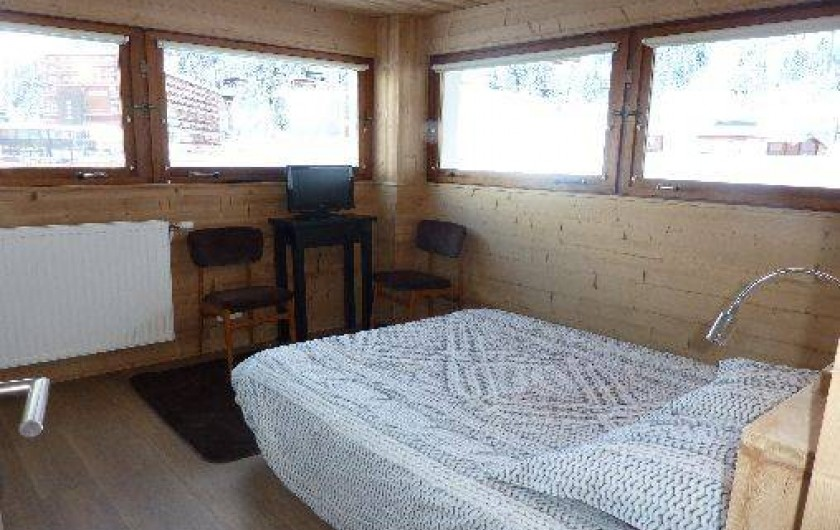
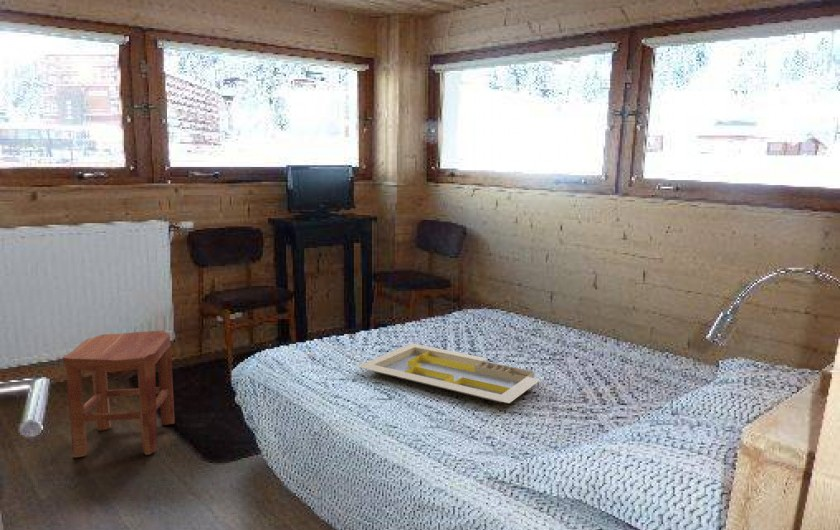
+ serving tray [356,342,542,404]
+ stool [61,329,176,458]
